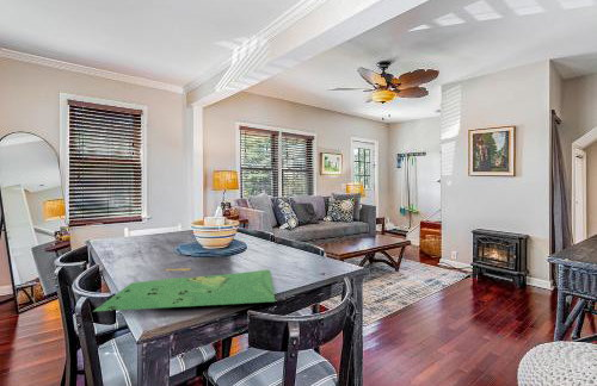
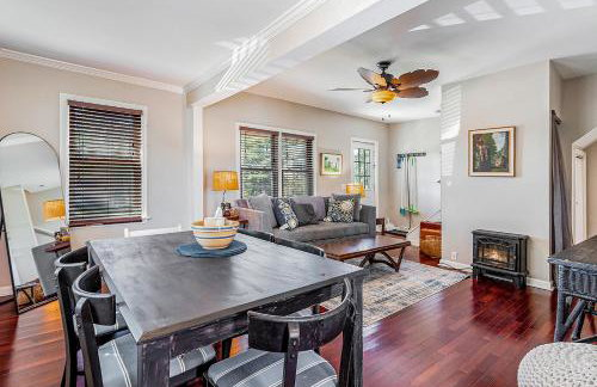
- terrain map [93,267,276,312]
